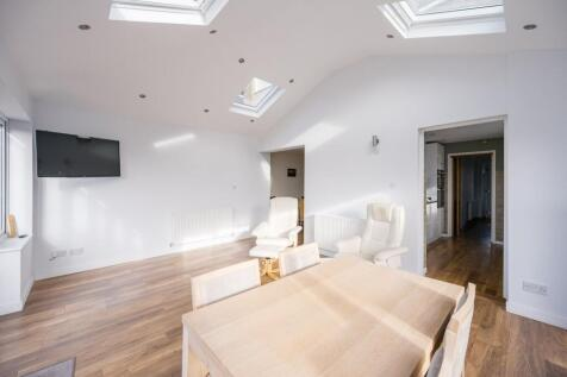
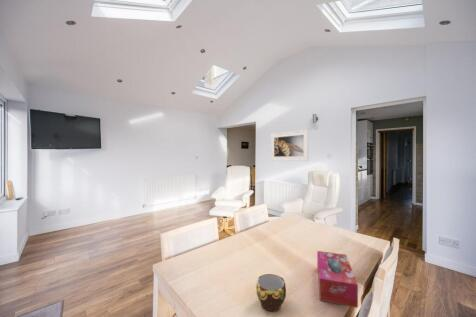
+ tissue box [316,250,359,309]
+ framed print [270,129,309,162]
+ cup [255,273,287,313]
